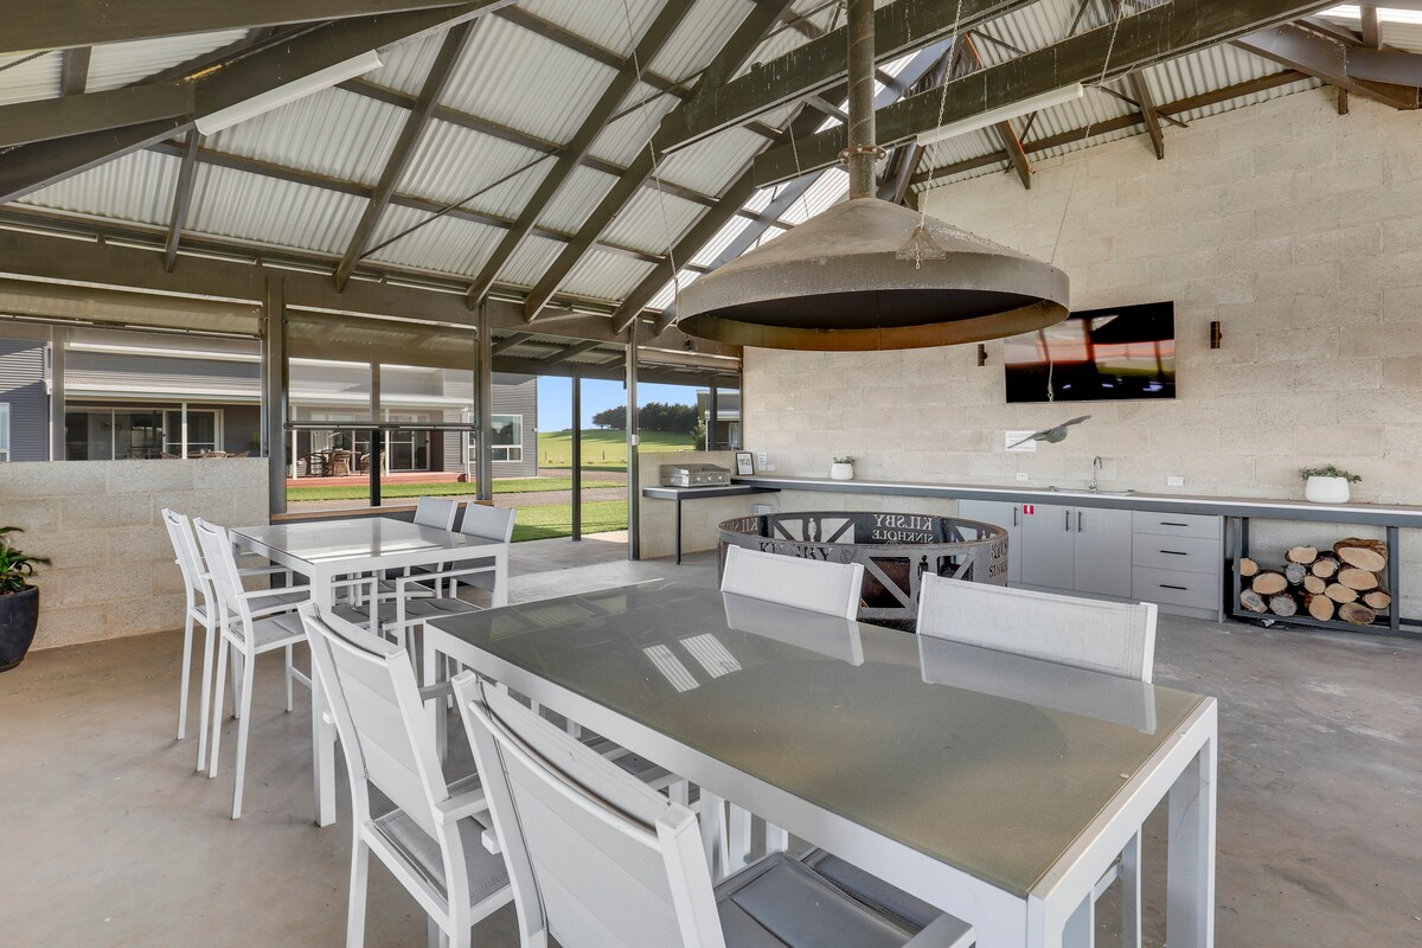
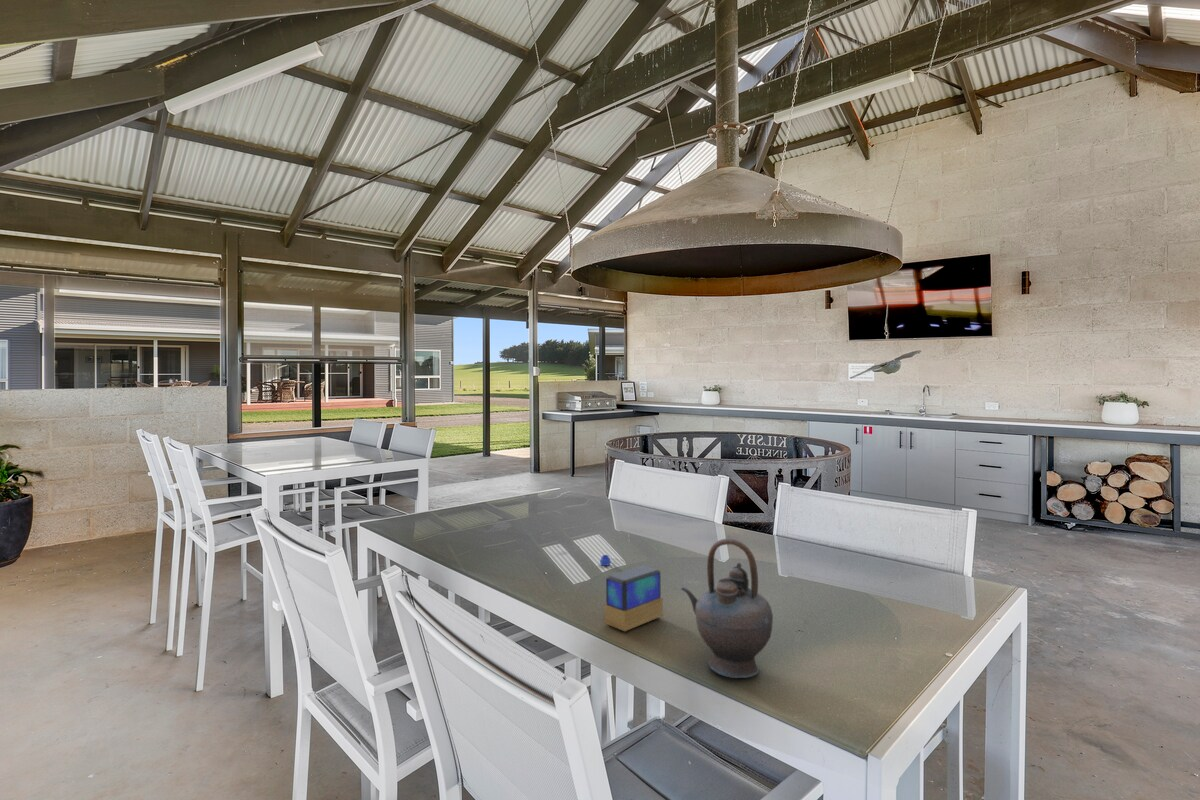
+ speaker [599,554,664,632]
+ teapot [680,538,774,679]
